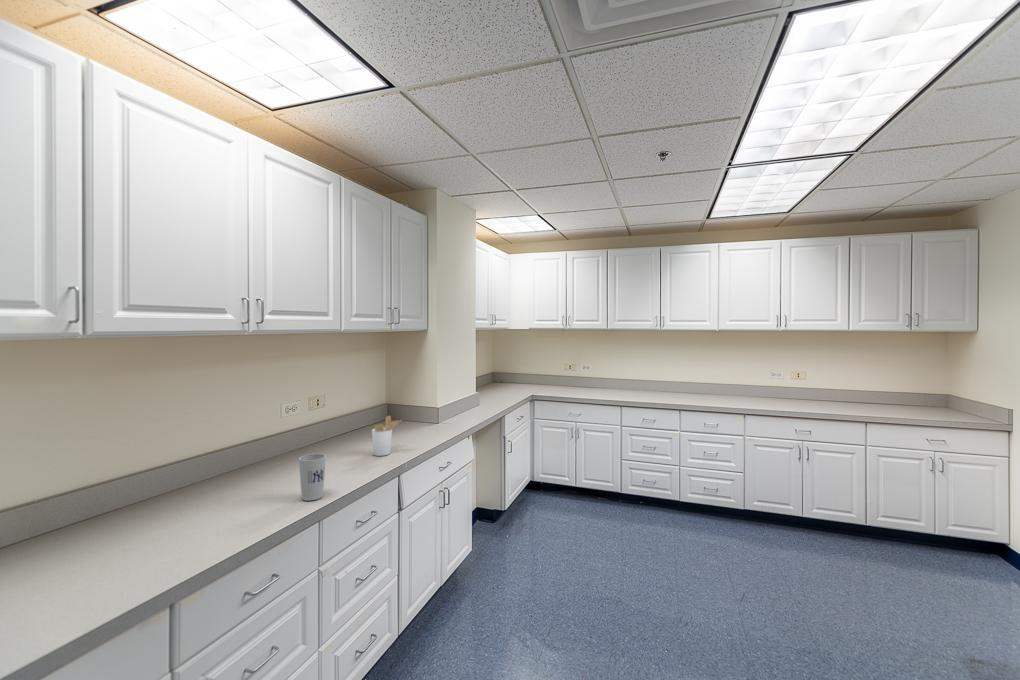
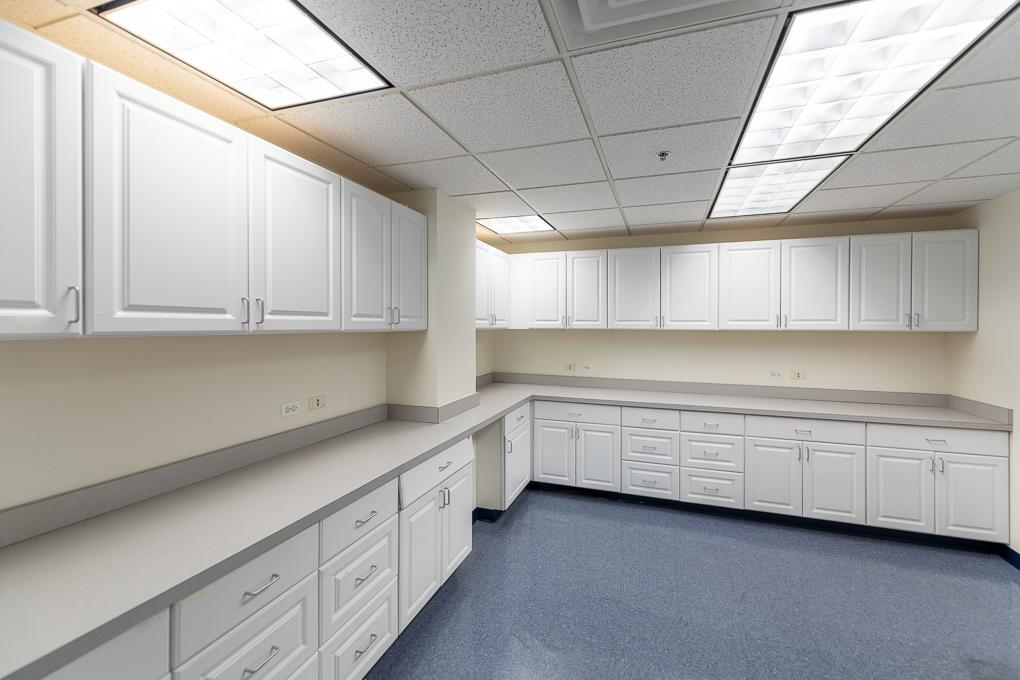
- cup [298,453,327,502]
- utensil holder [371,415,403,457]
